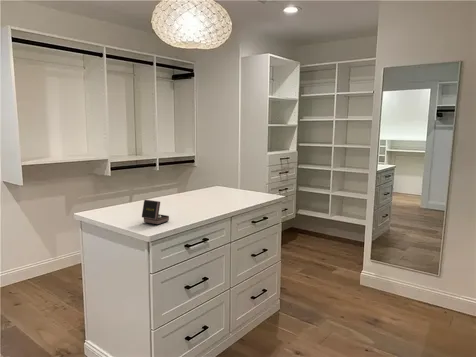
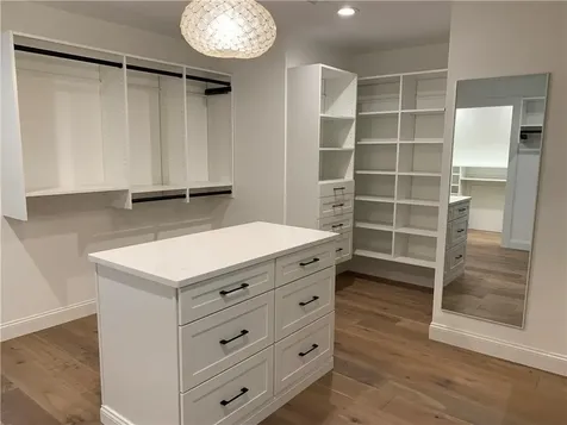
- jewelry box [141,199,170,225]
